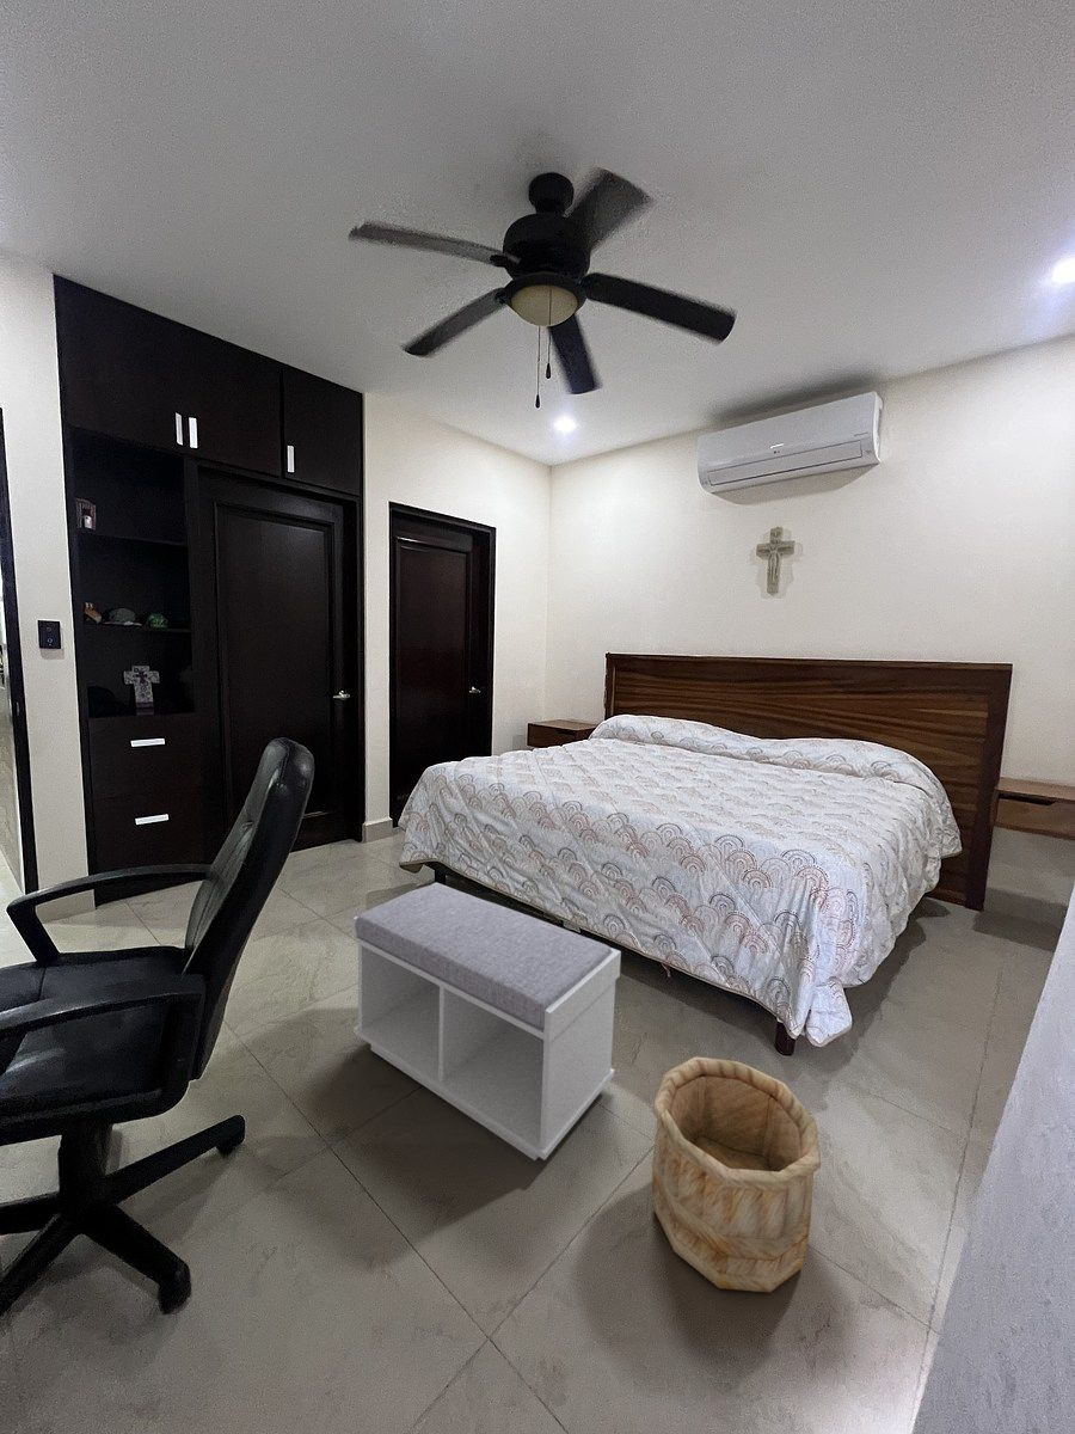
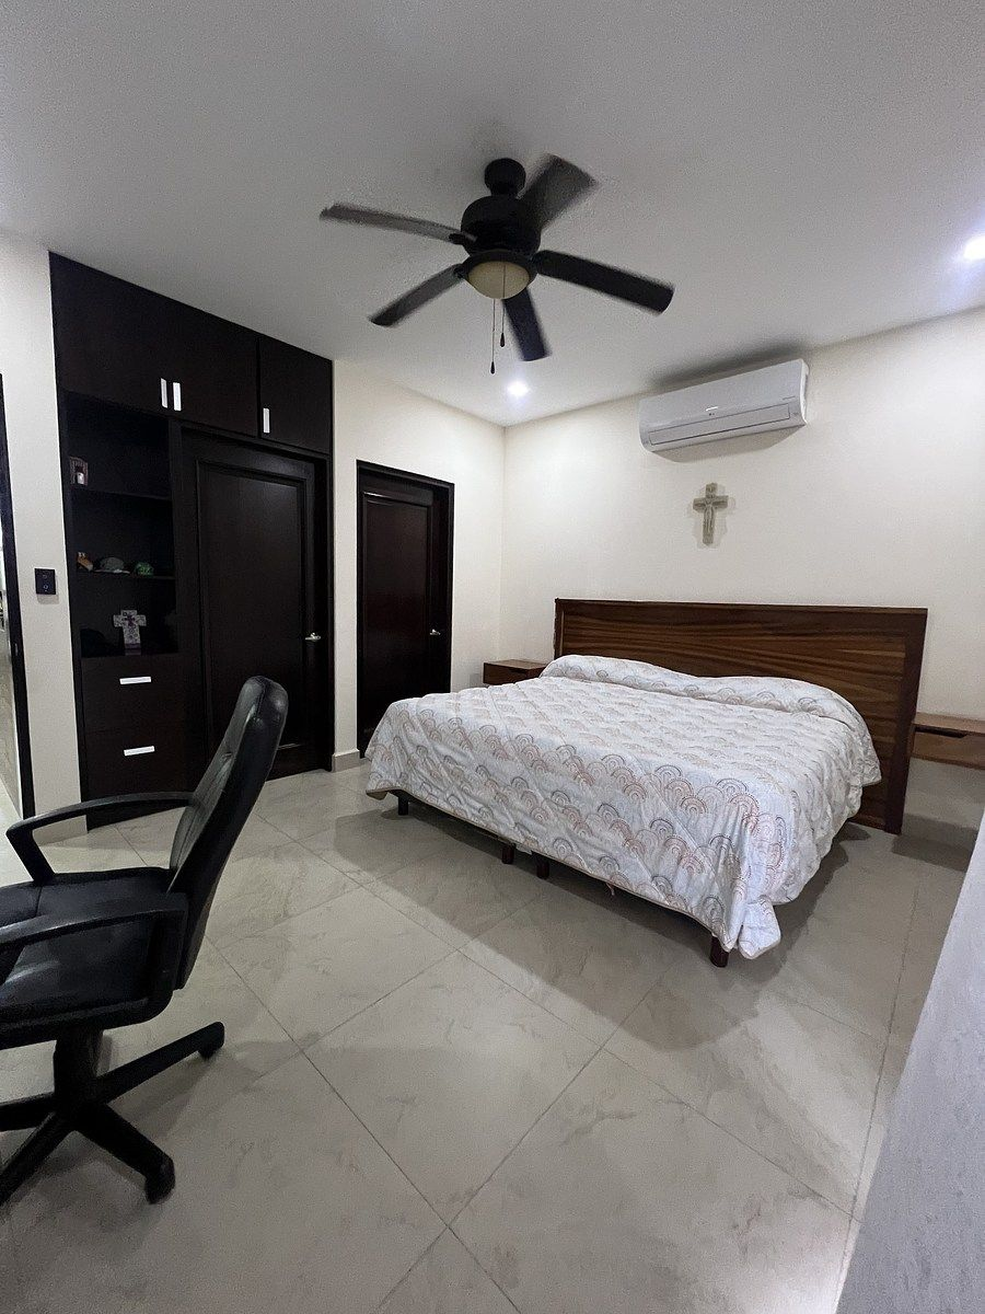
- wooden bucket [651,1055,822,1293]
- bench [352,882,622,1162]
